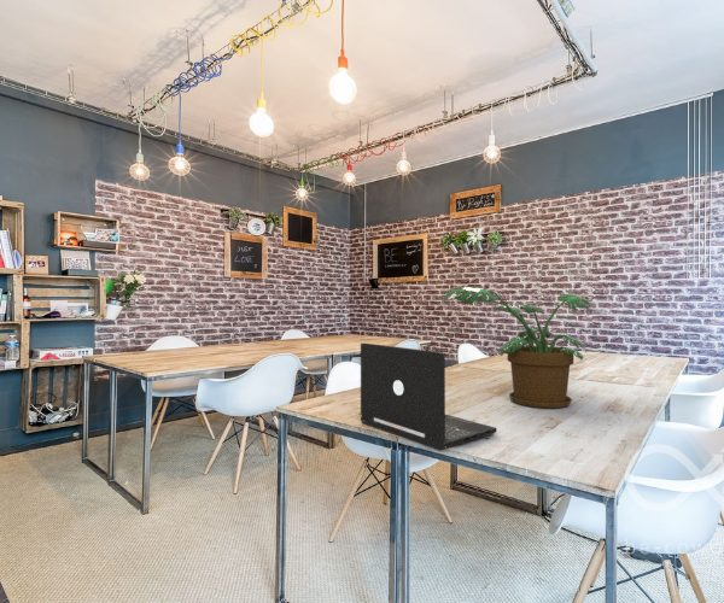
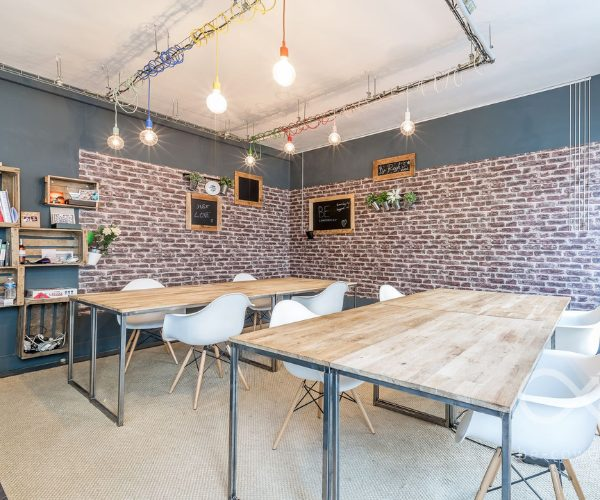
- laptop [360,343,498,452]
- potted plant [442,286,592,409]
